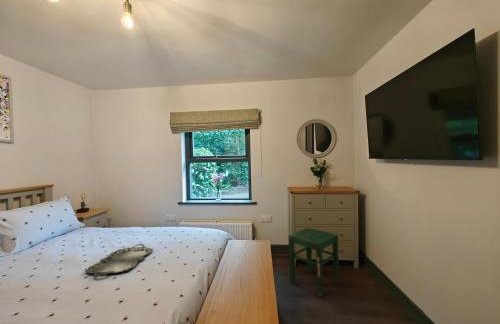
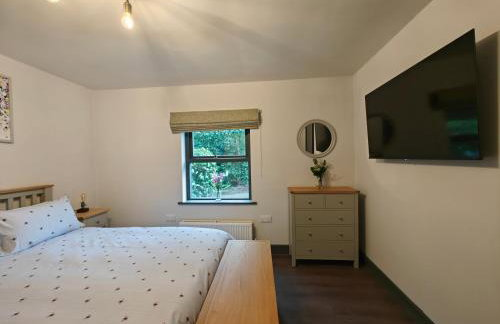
- serving tray [84,243,154,277]
- stool [287,227,340,298]
